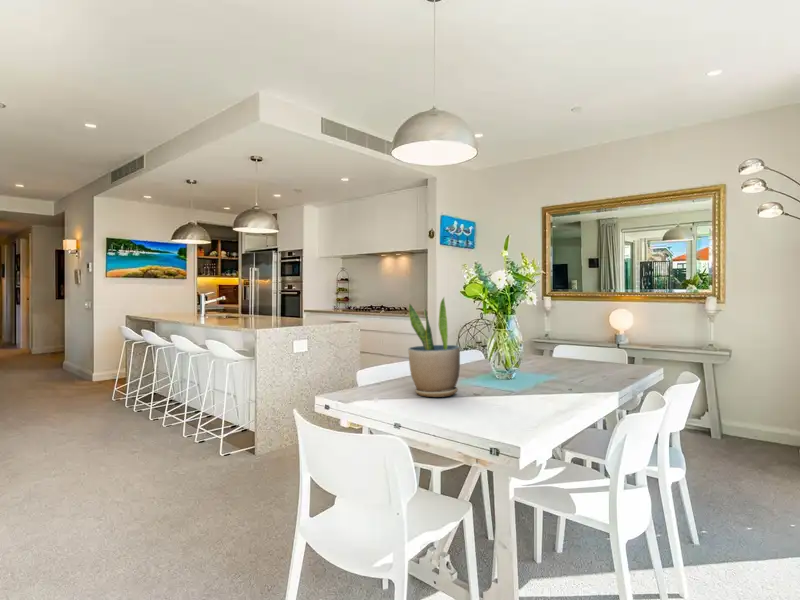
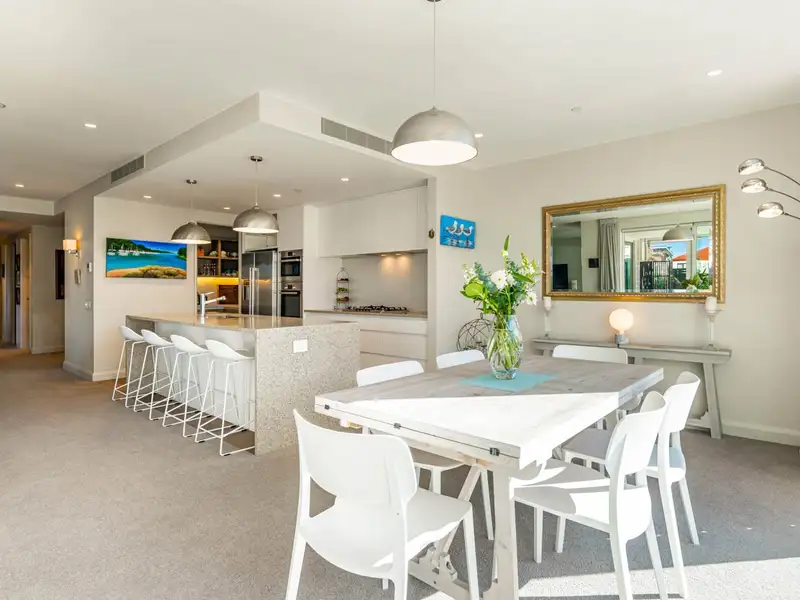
- potted plant [407,296,461,398]
